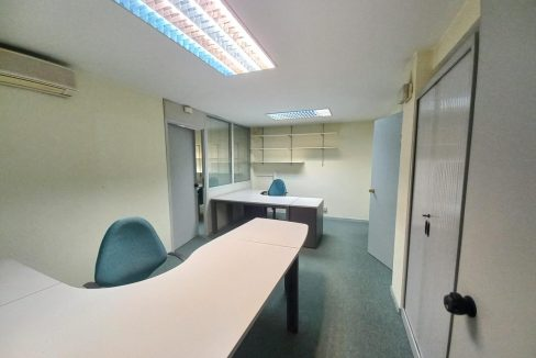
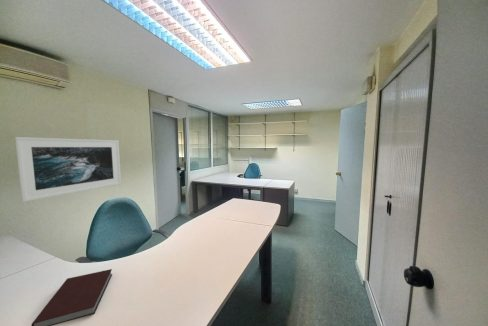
+ notebook [30,268,113,326]
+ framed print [14,136,122,203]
